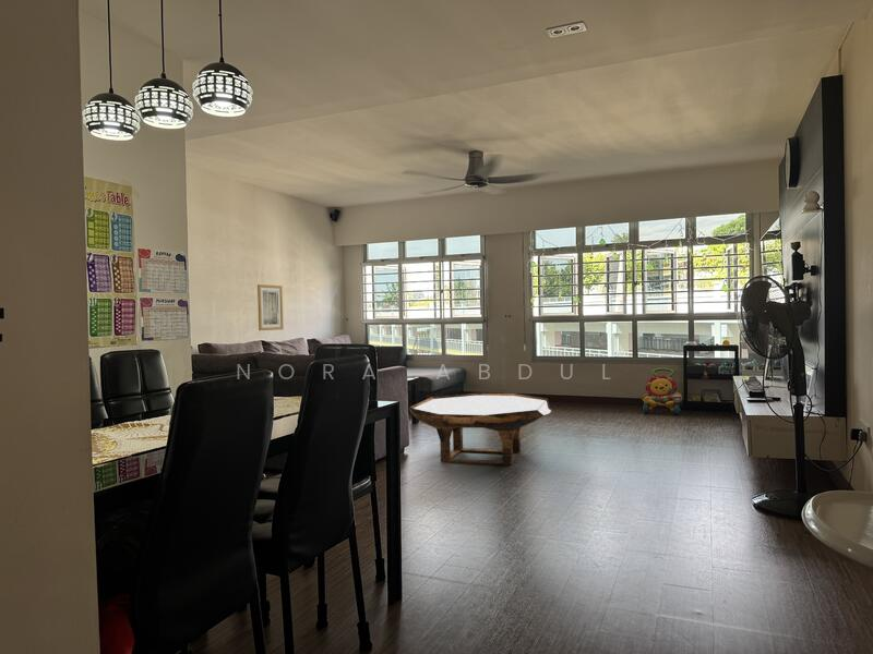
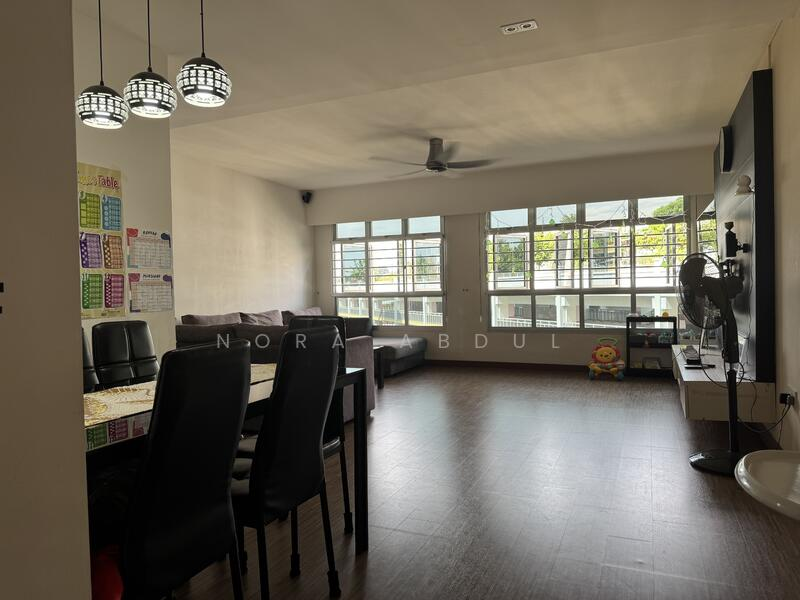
- coffee table [408,392,554,467]
- wall art [256,283,285,331]
